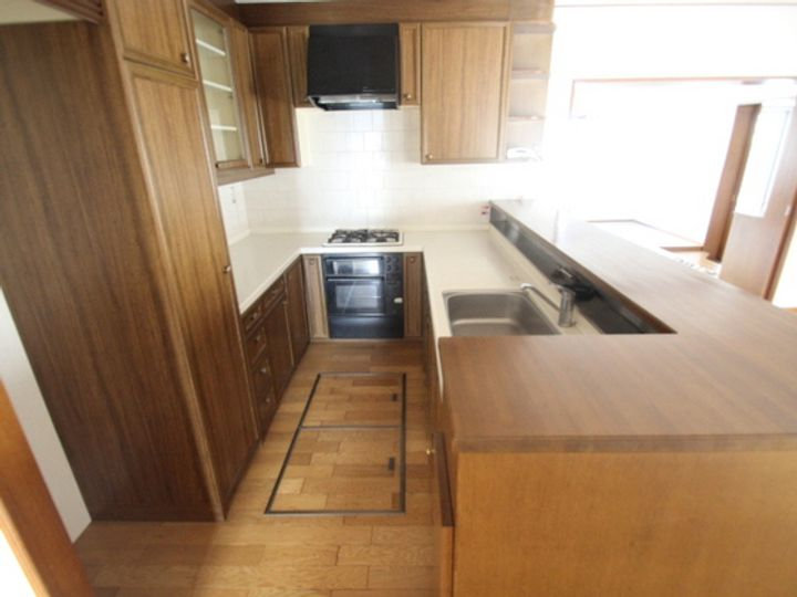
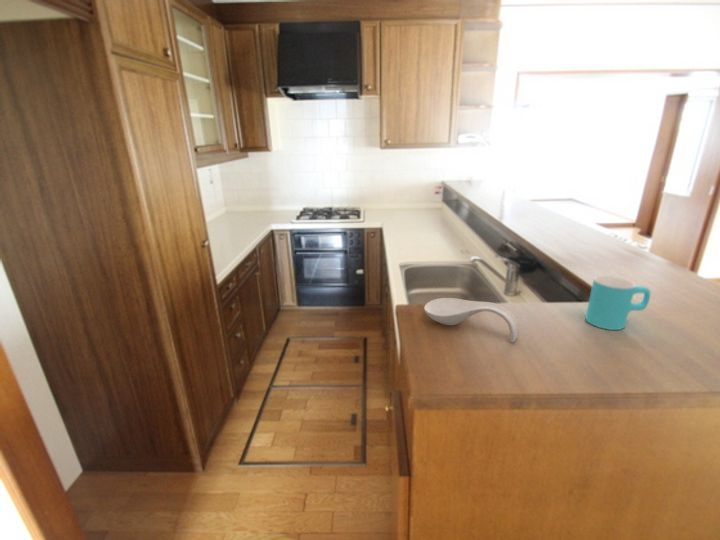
+ spoon rest [423,297,521,343]
+ cup [584,274,651,331]
